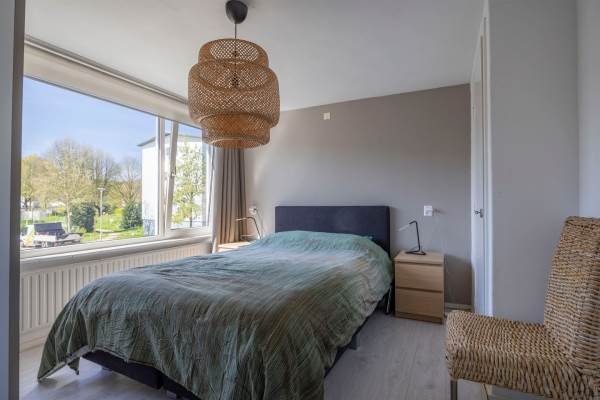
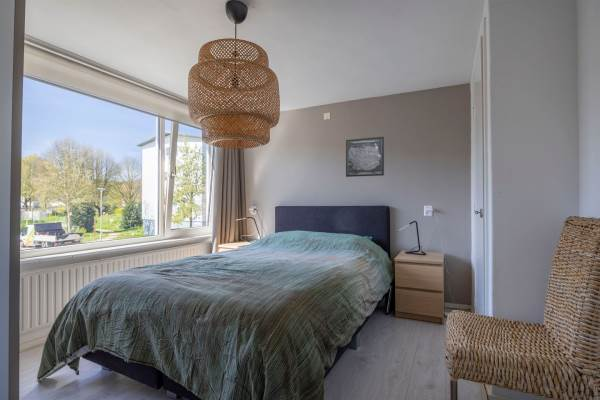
+ wall art [345,136,385,178]
